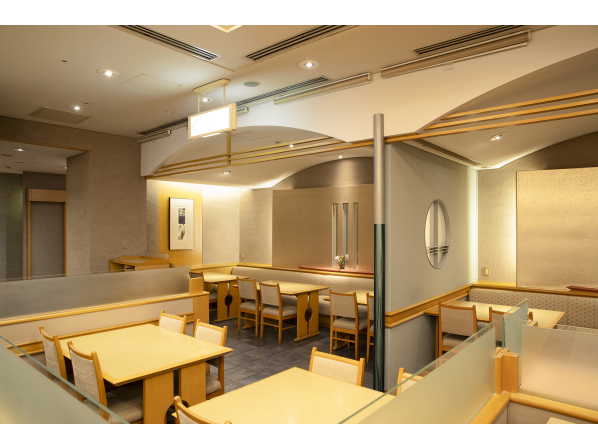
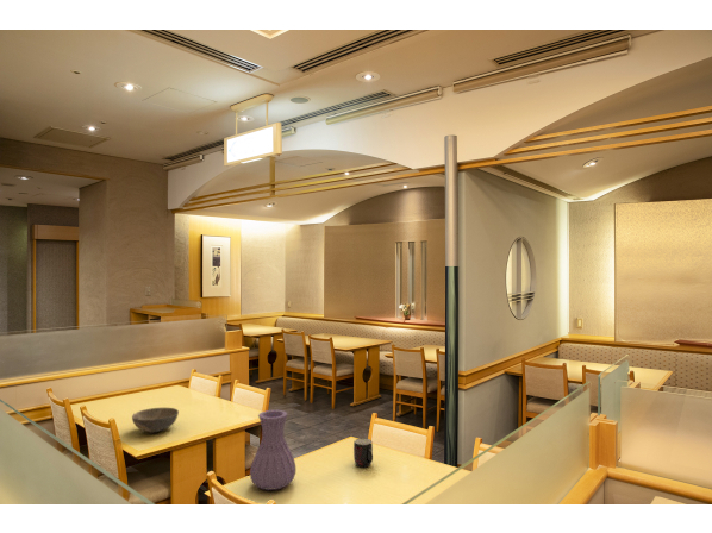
+ vase [249,408,298,491]
+ mug [352,437,374,469]
+ bowl [131,407,180,434]
